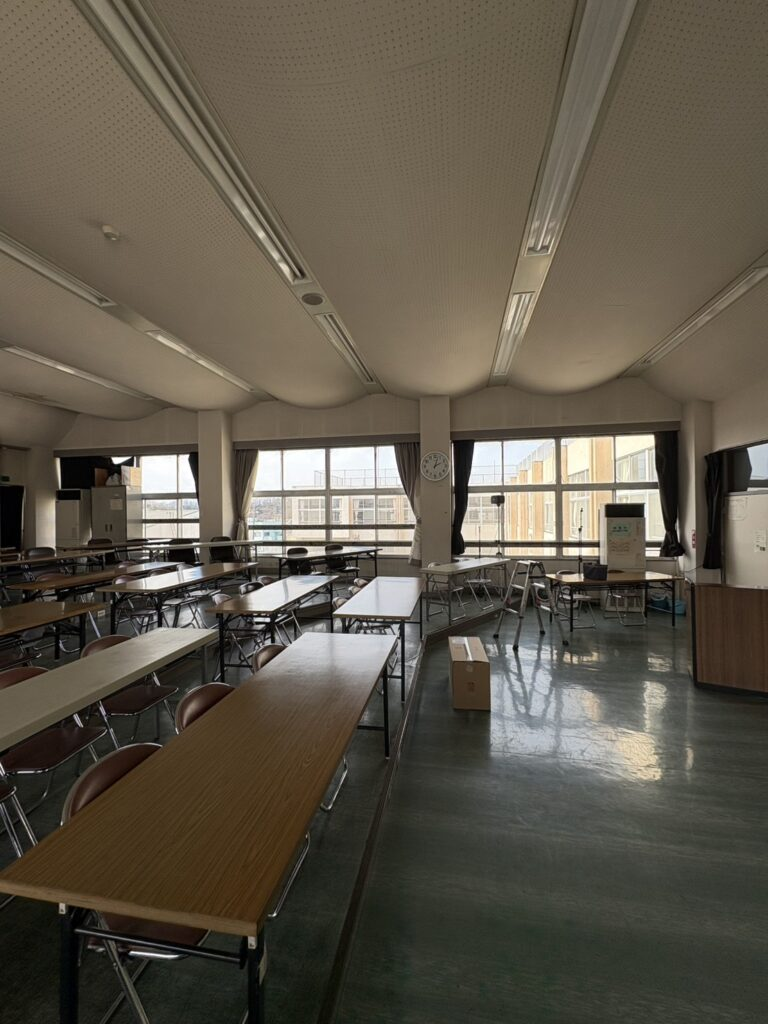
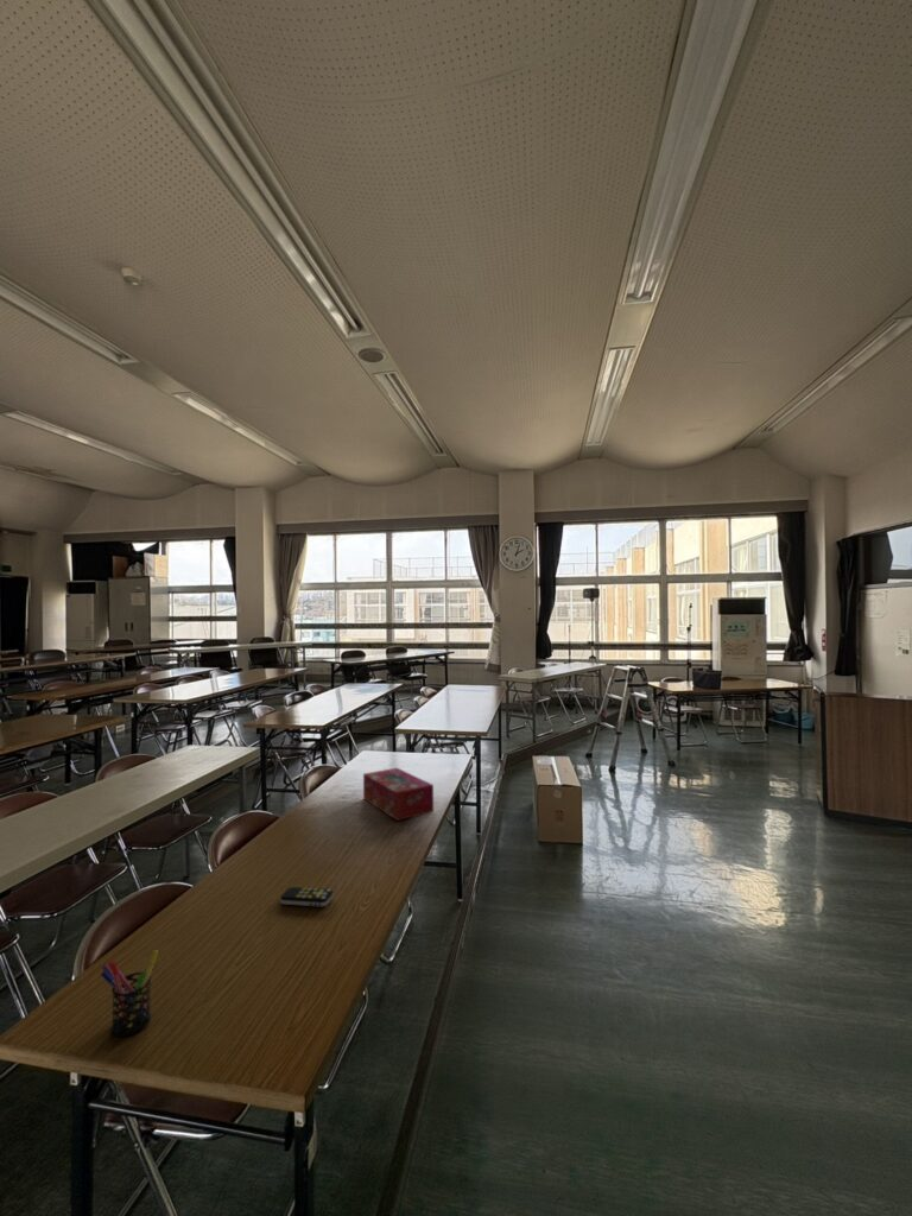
+ remote control [279,886,334,907]
+ pen holder [100,949,159,1038]
+ tissue box [362,767,435,822]
